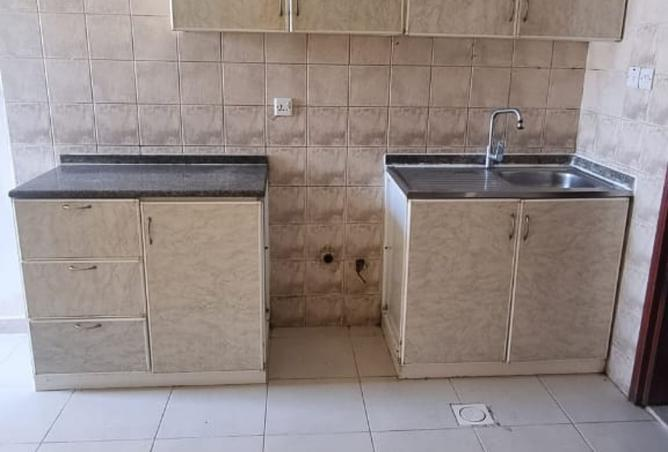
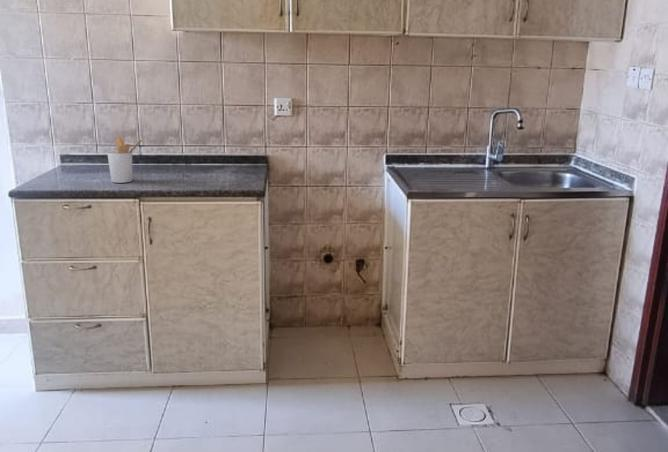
+ utensil holder [106,135,144,184]
